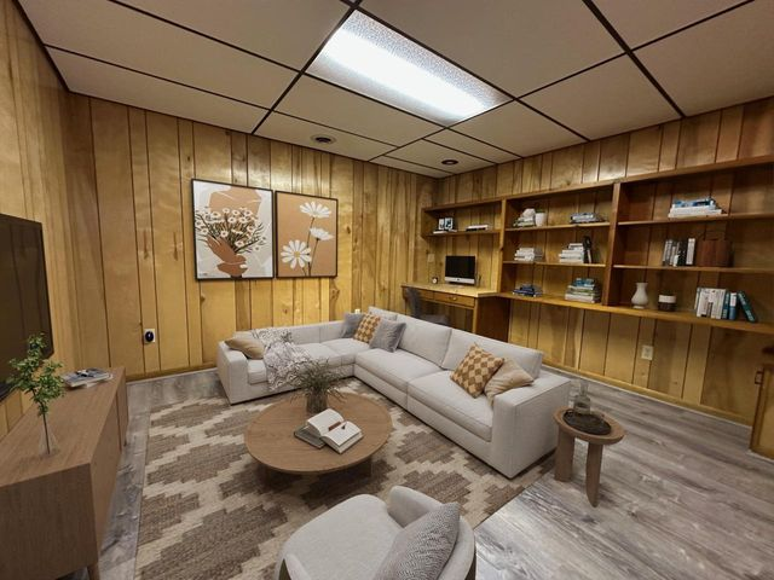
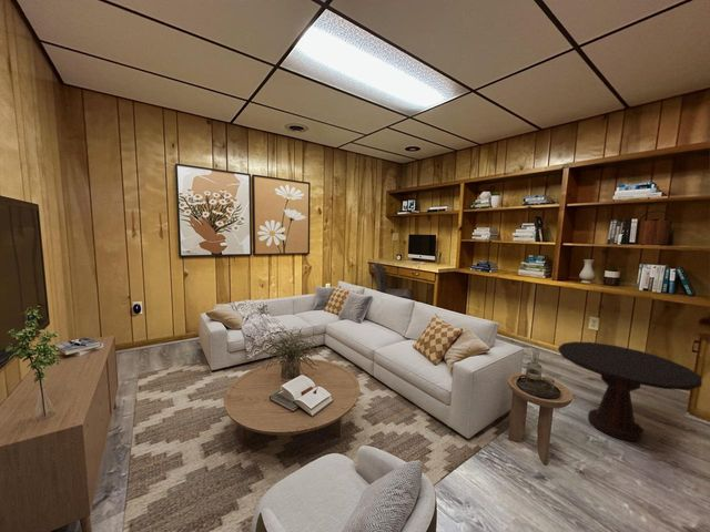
+ side table [557,340,703,442]
